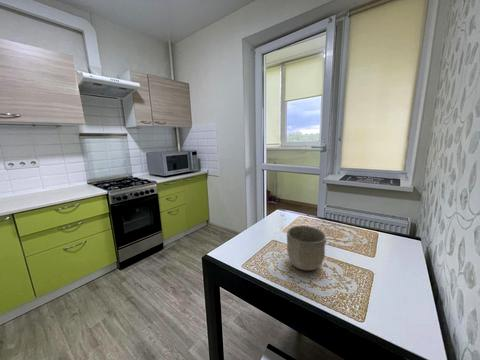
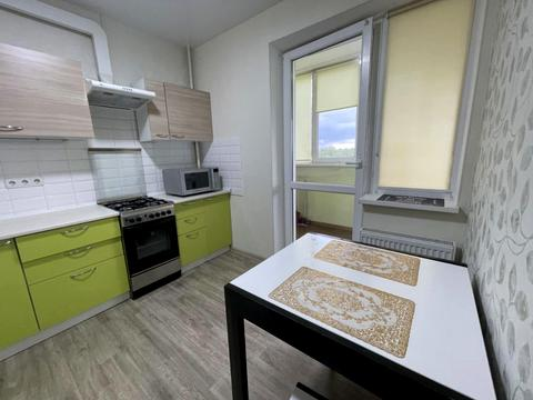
- bowl [286,224,327,271]
